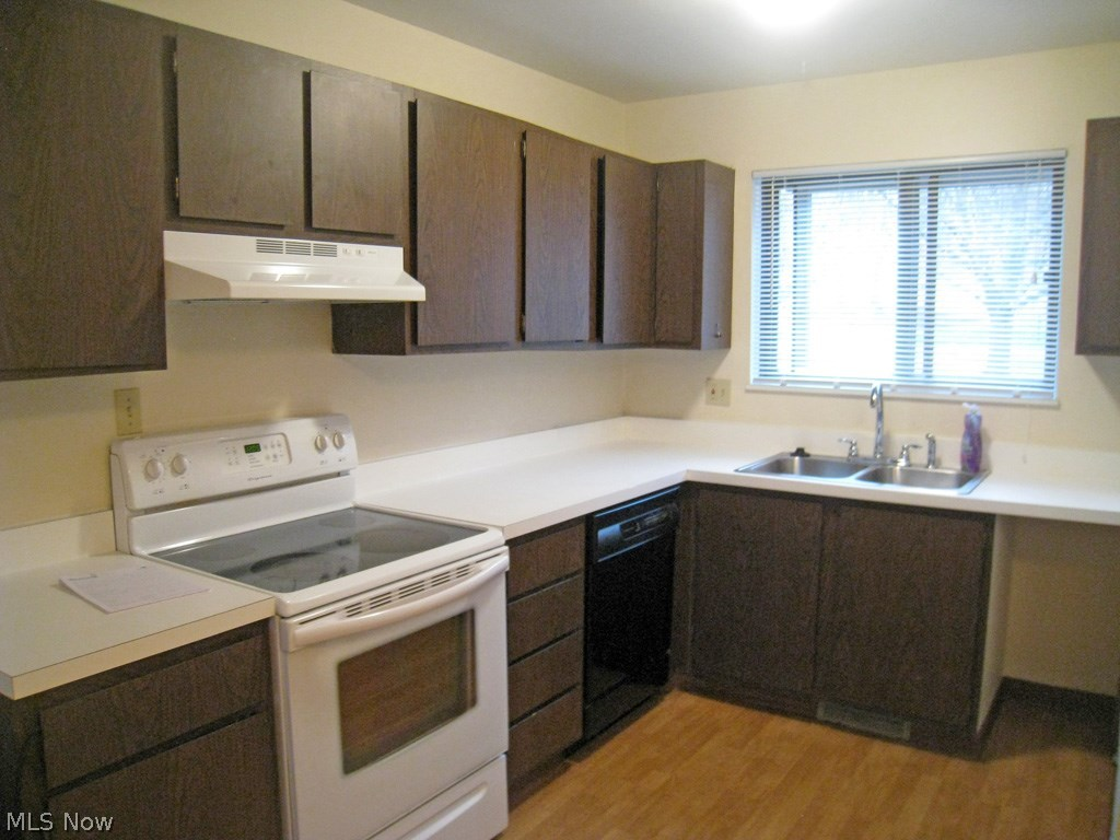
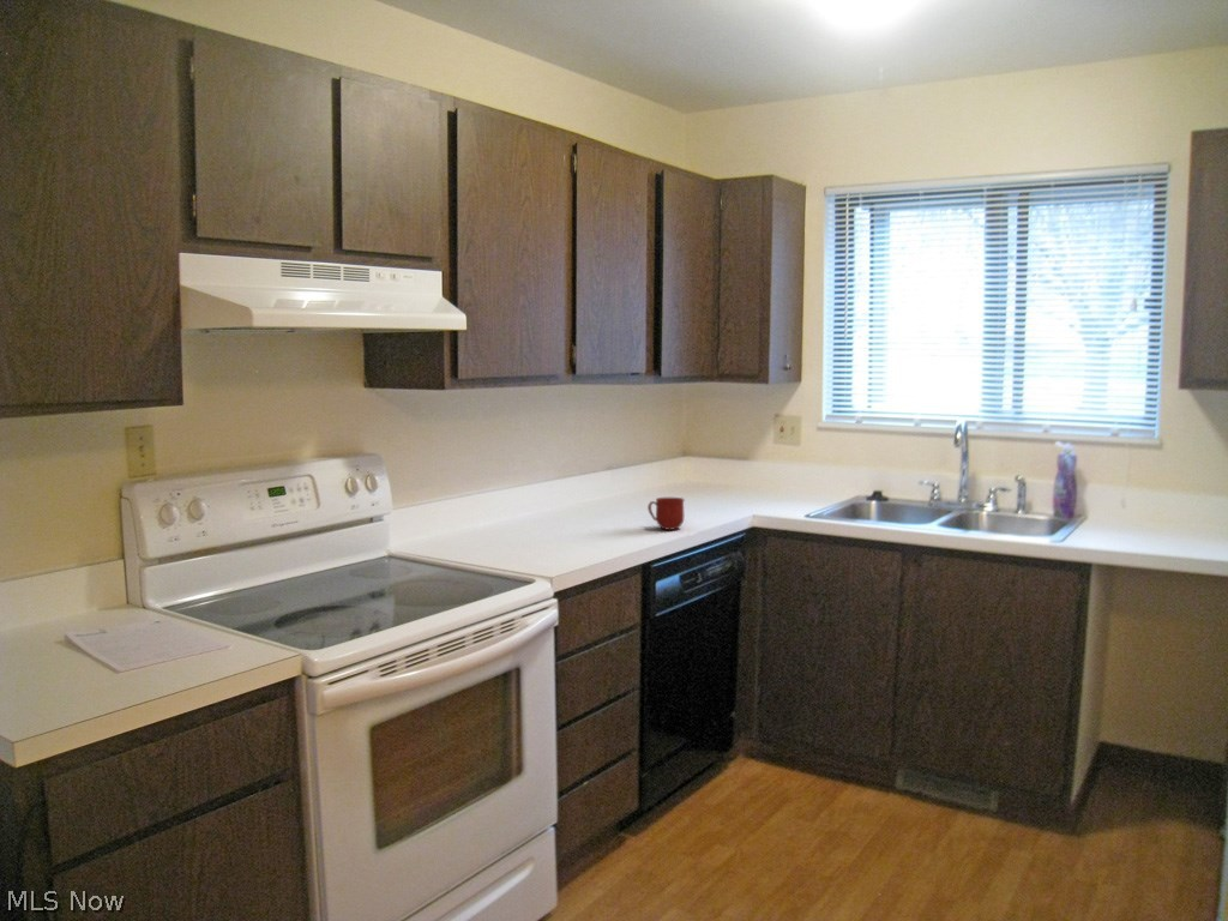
+ mug [646,496,686,531]
